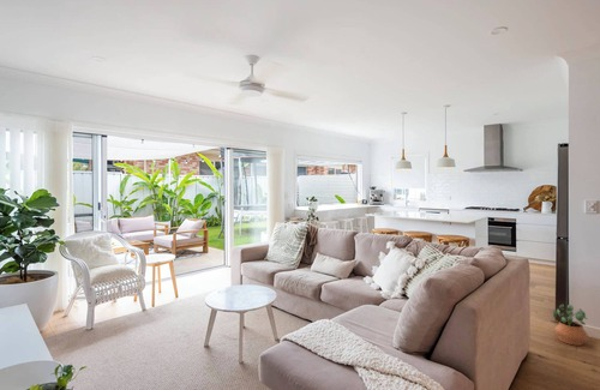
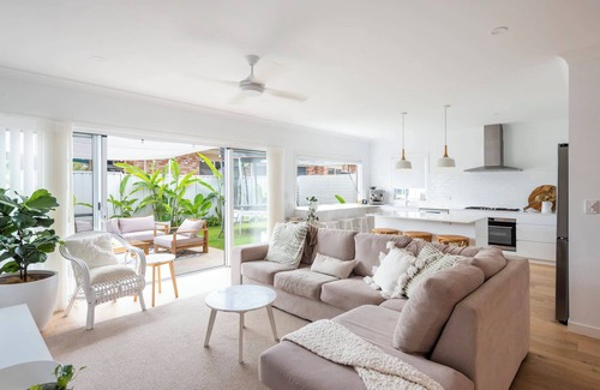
- potted plant [552,302,589,347]
